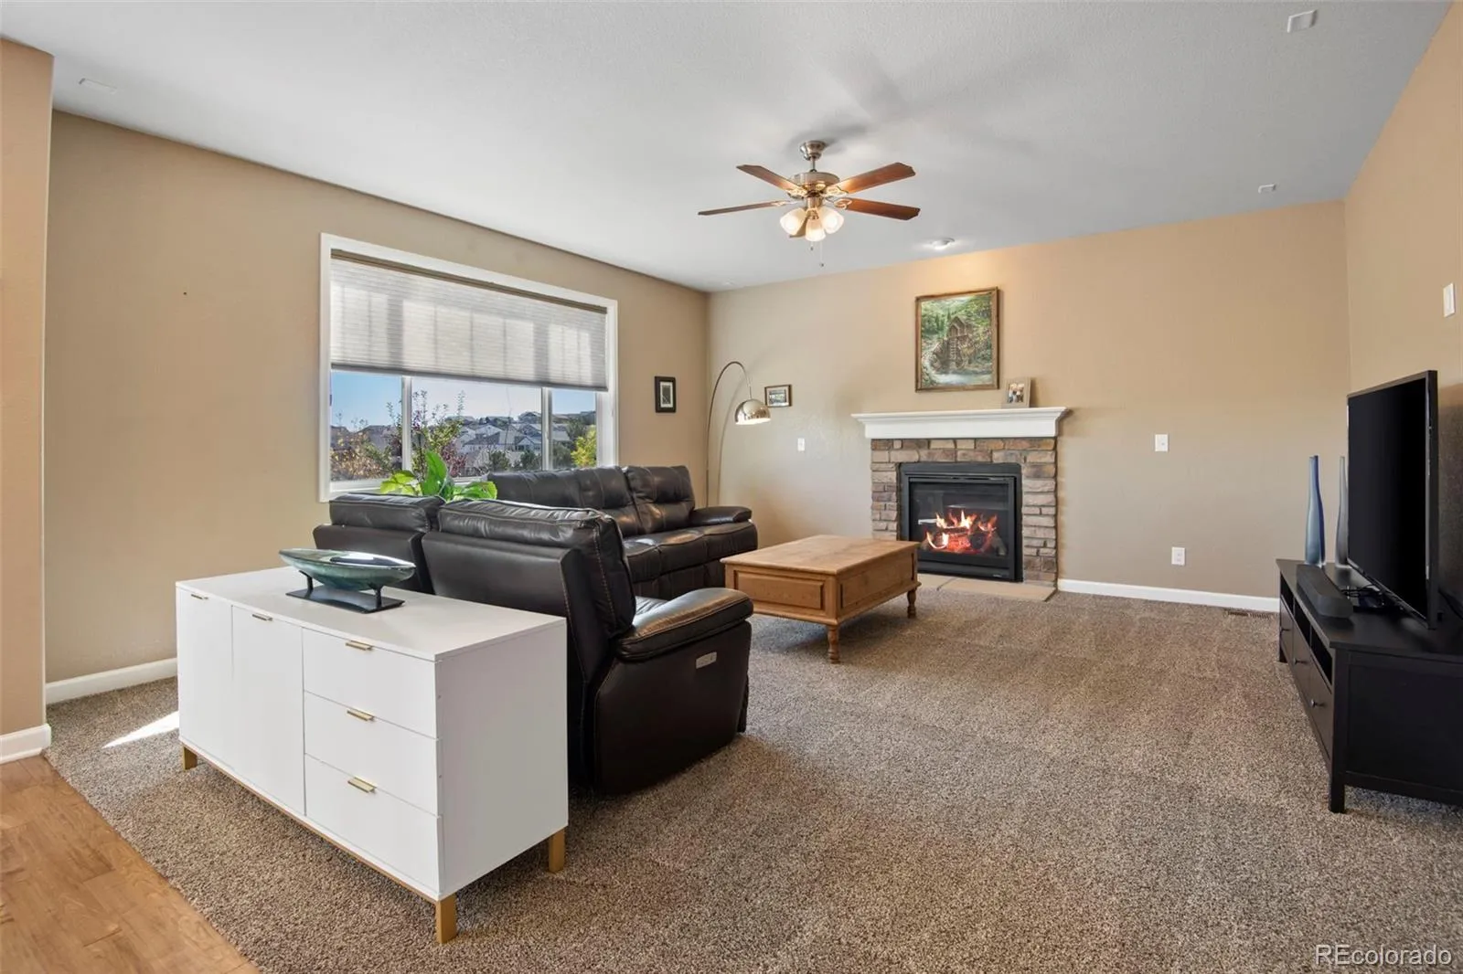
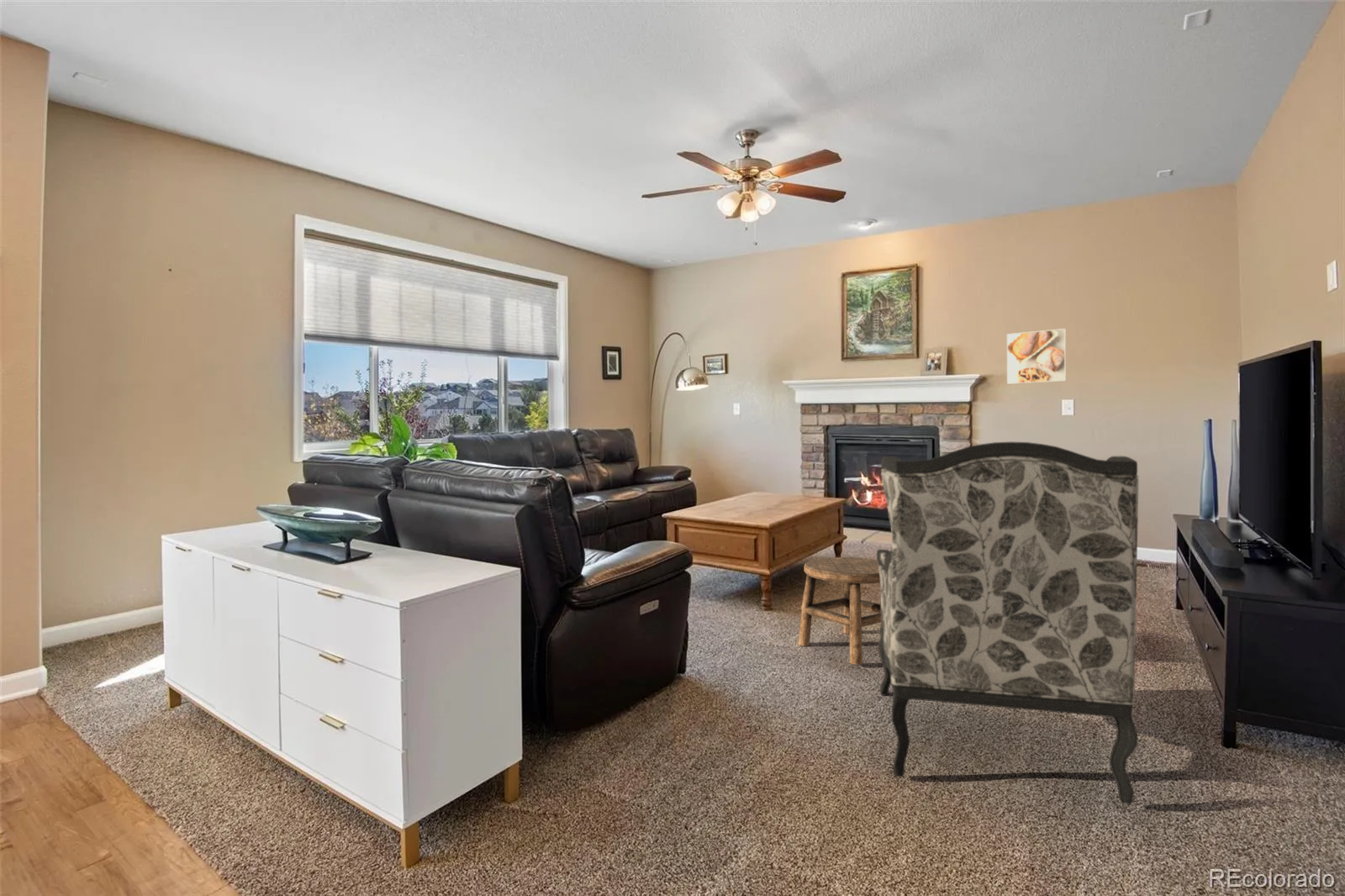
+ stool [797,556,882,666]
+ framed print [1006,328,1067,385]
+ armchair [876,441,1140,805]
